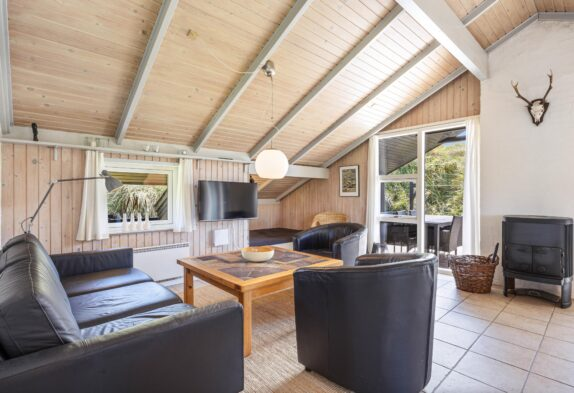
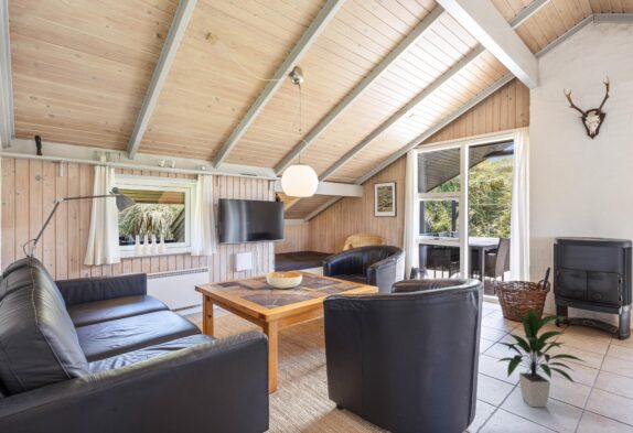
+ indoor plant [495,305,588,408]
